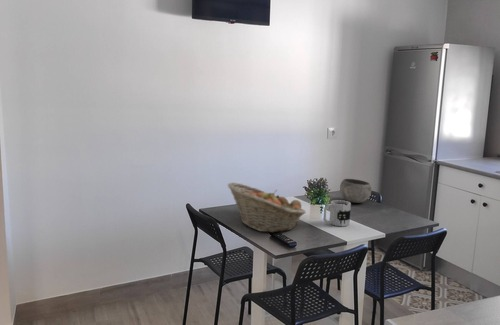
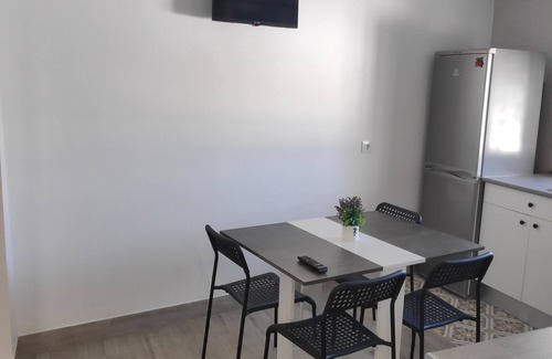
- bowl [339,178,372,204]
- fruit basket [227,182,307,233]
- mug [322,199,352,227]
